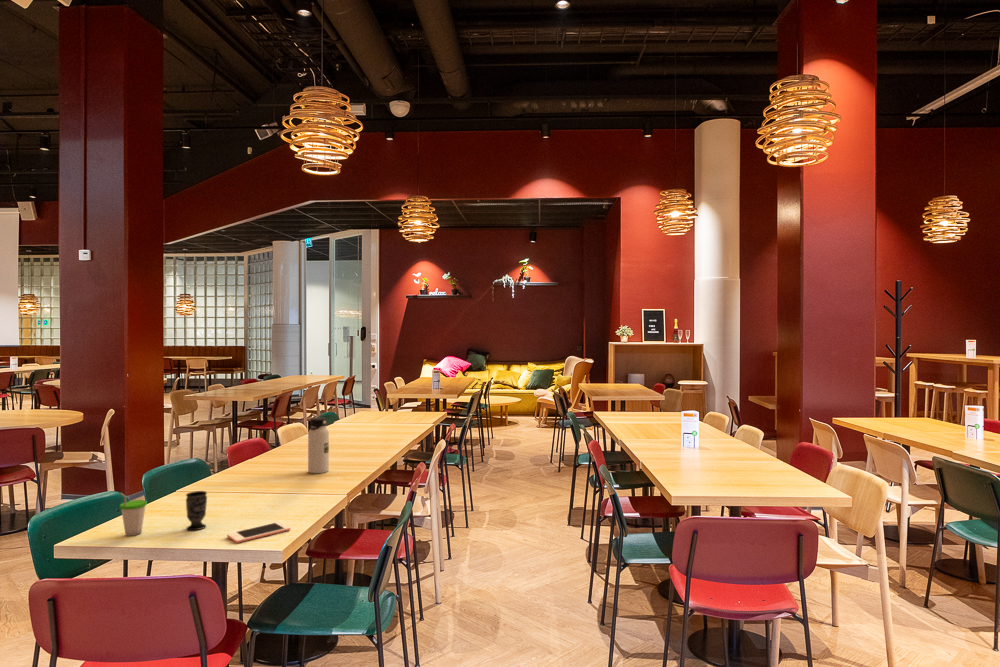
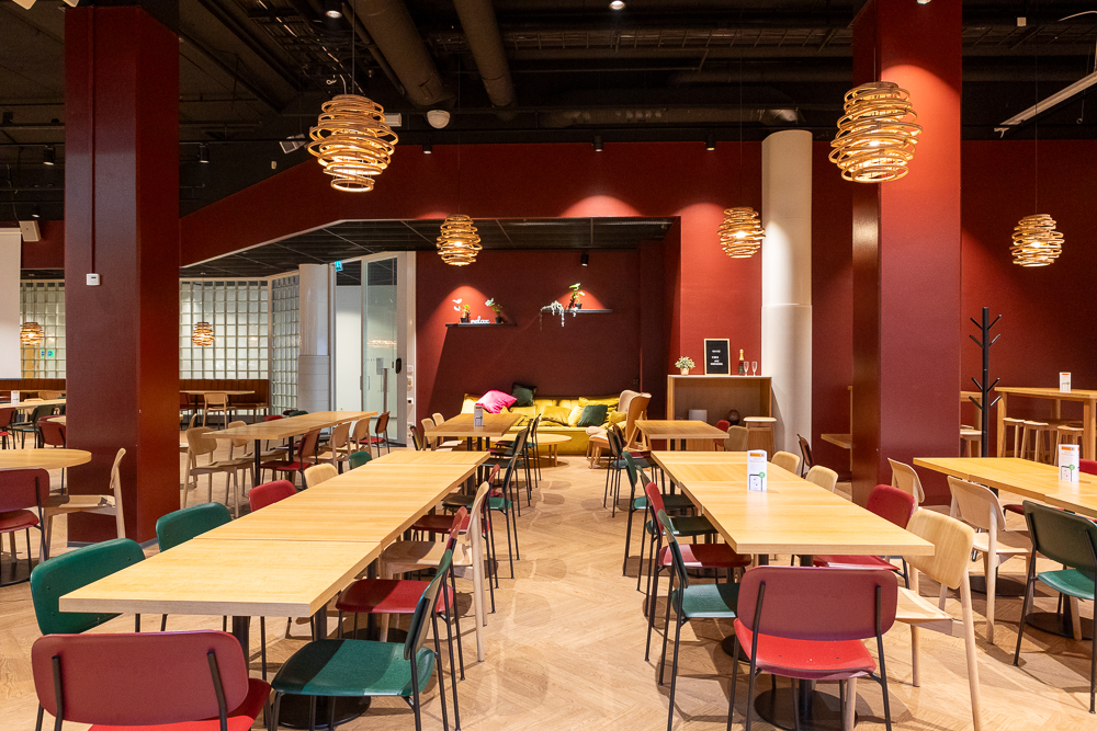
- cup [119,491,148,537]
- water bottle [307,417,330,474]
- cell phone [226,521,291,544]
- cup [185,490,208,531]
